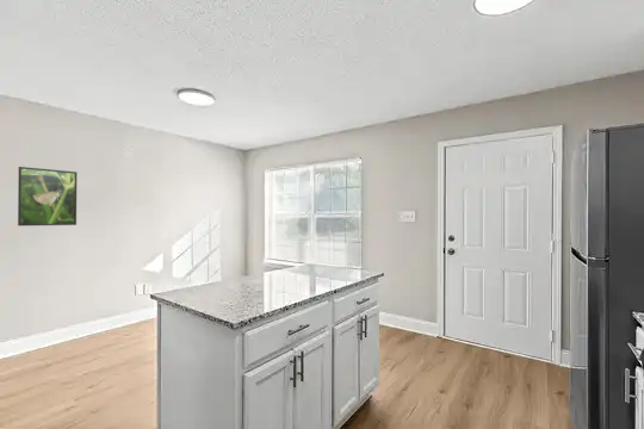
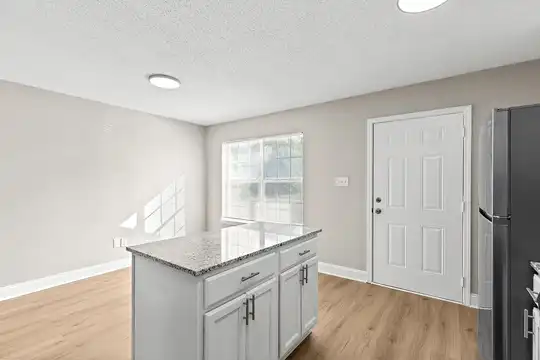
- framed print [17,166,78,226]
